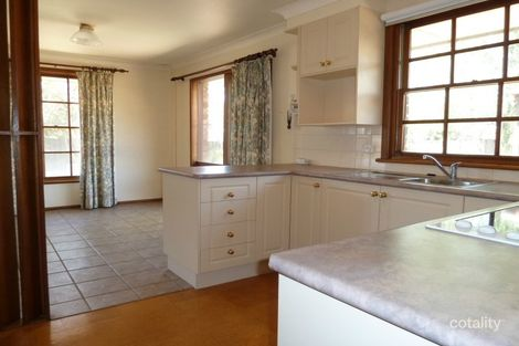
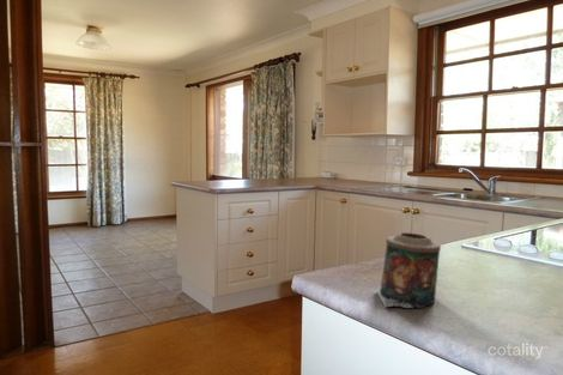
+ candle [375,231,442,309]
